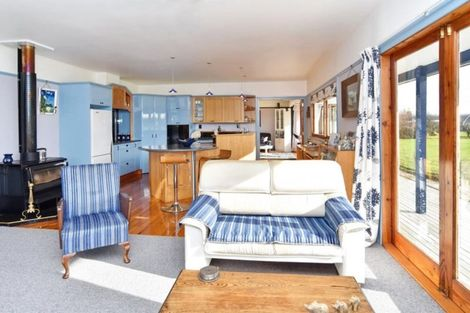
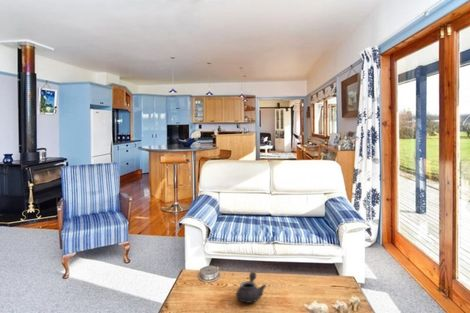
+ teapot [235,271,267,304]
